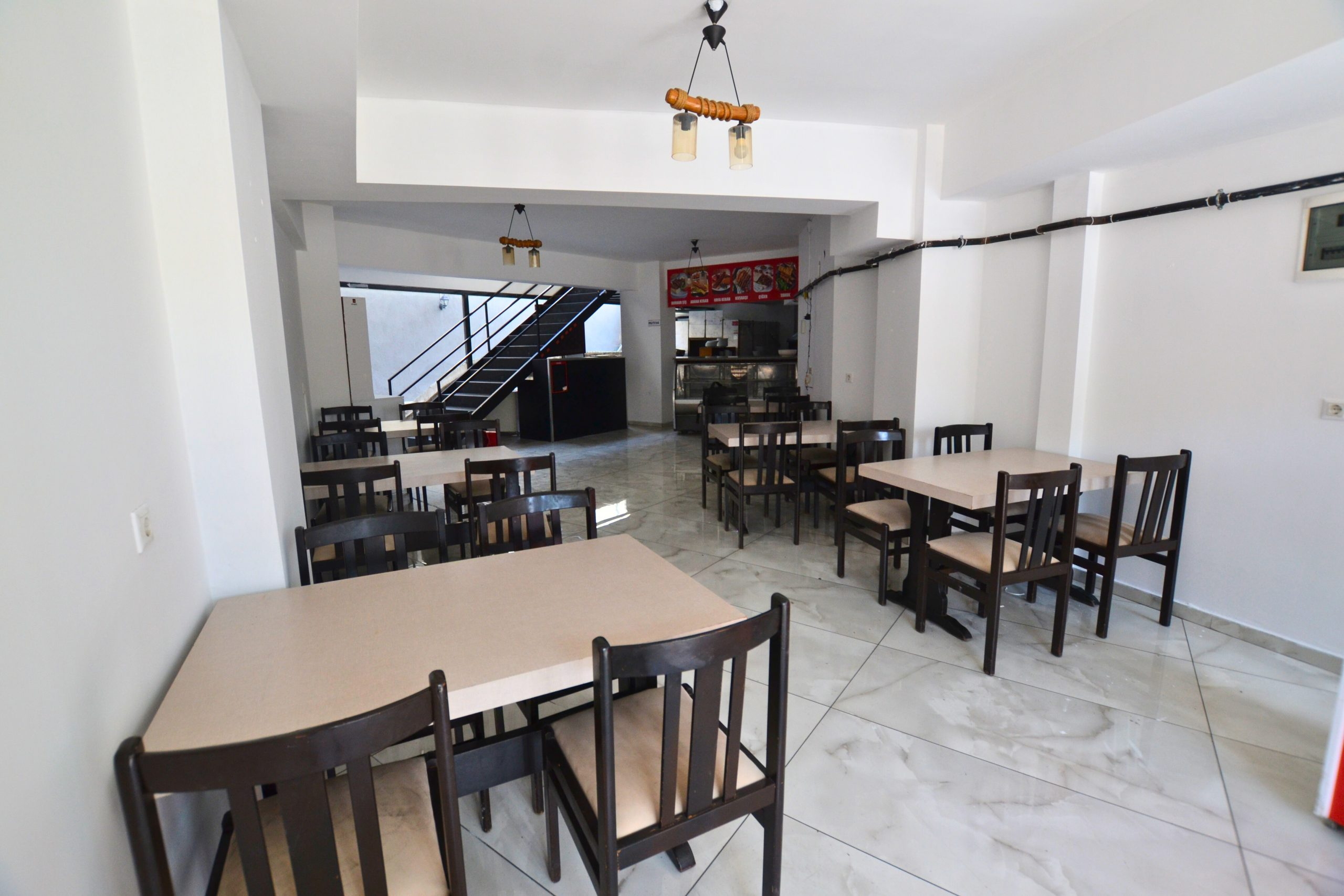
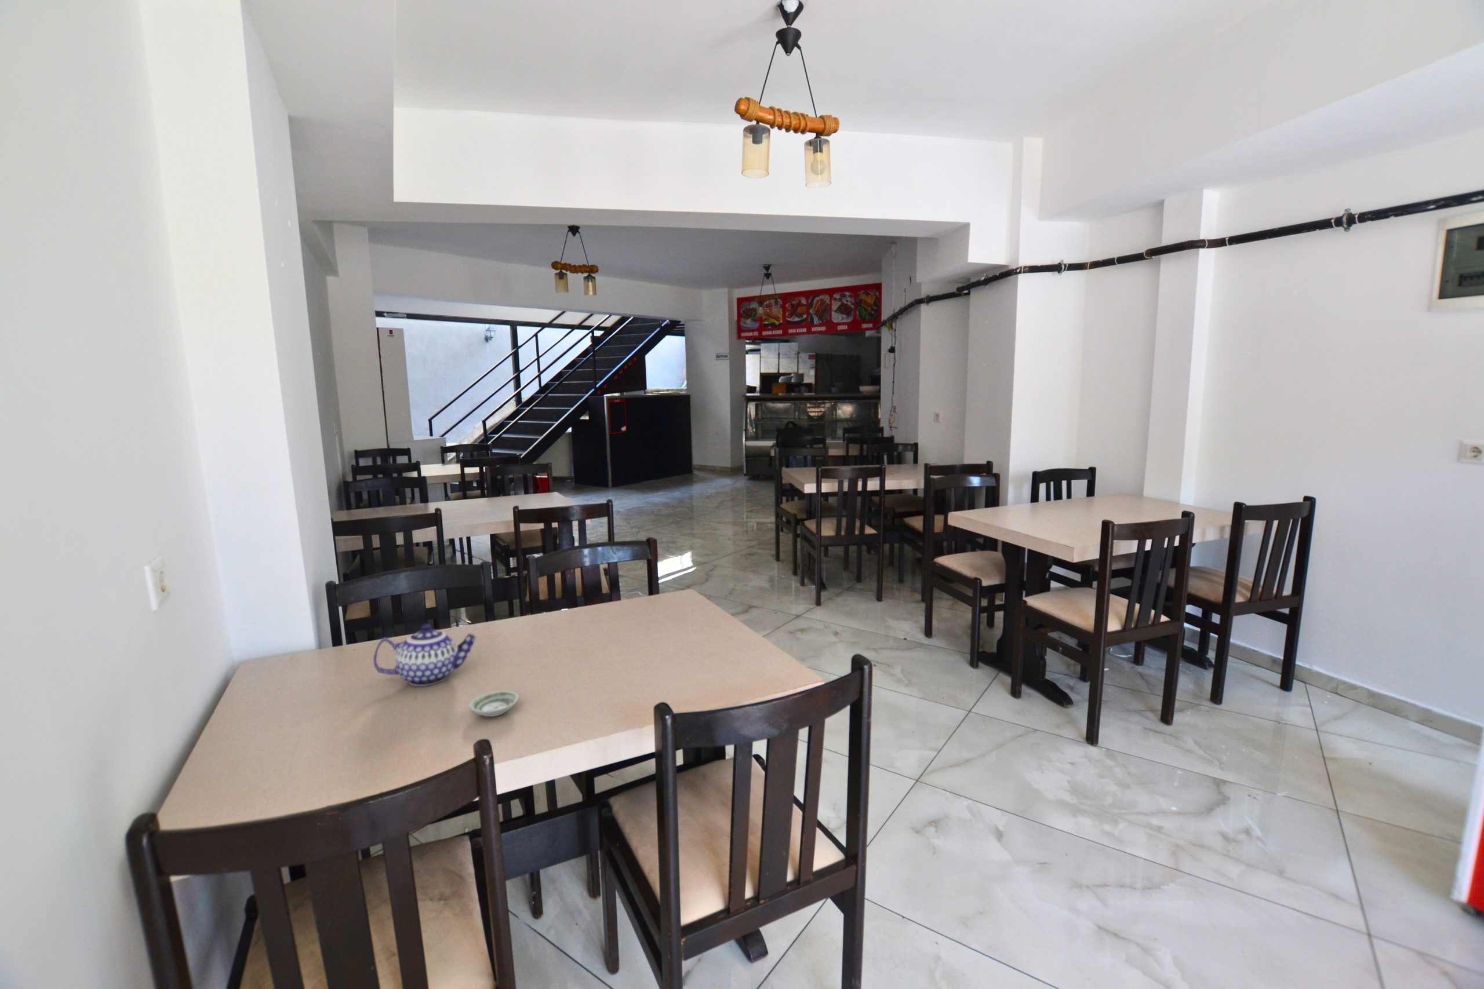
+ saucer [468,690,519,717]
+ teapot [373,624,477,687]
